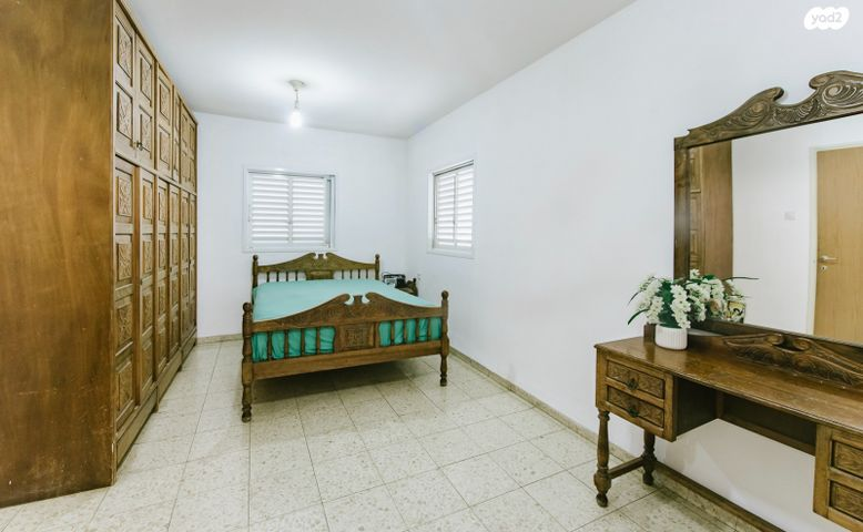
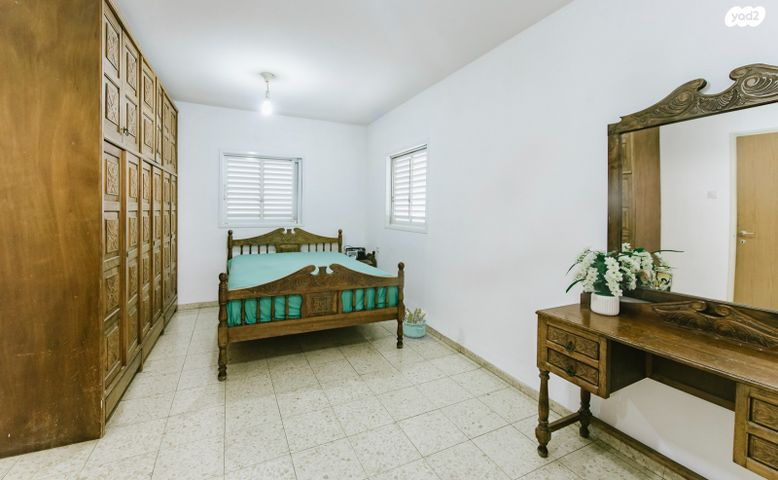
+ decorative plant [402,307,429,339]
